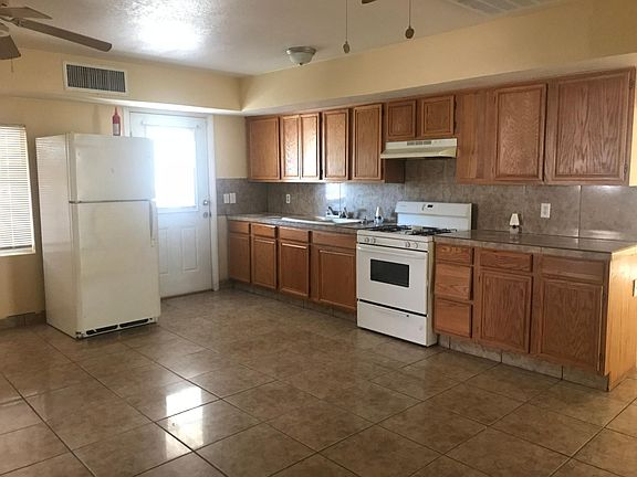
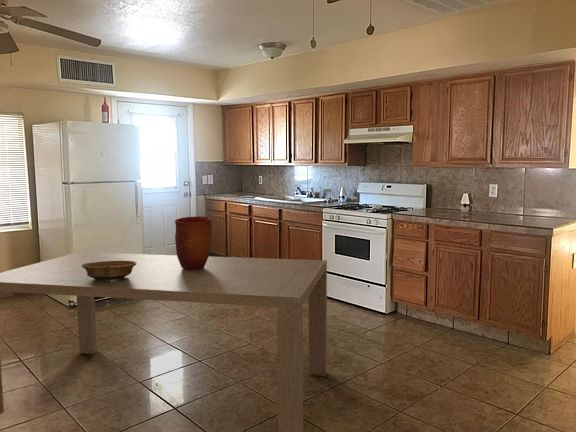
+ decorative bowl [82,261,137,281]
+ vase [174,216,213,270]
+ dining table [0,251,328,432]
